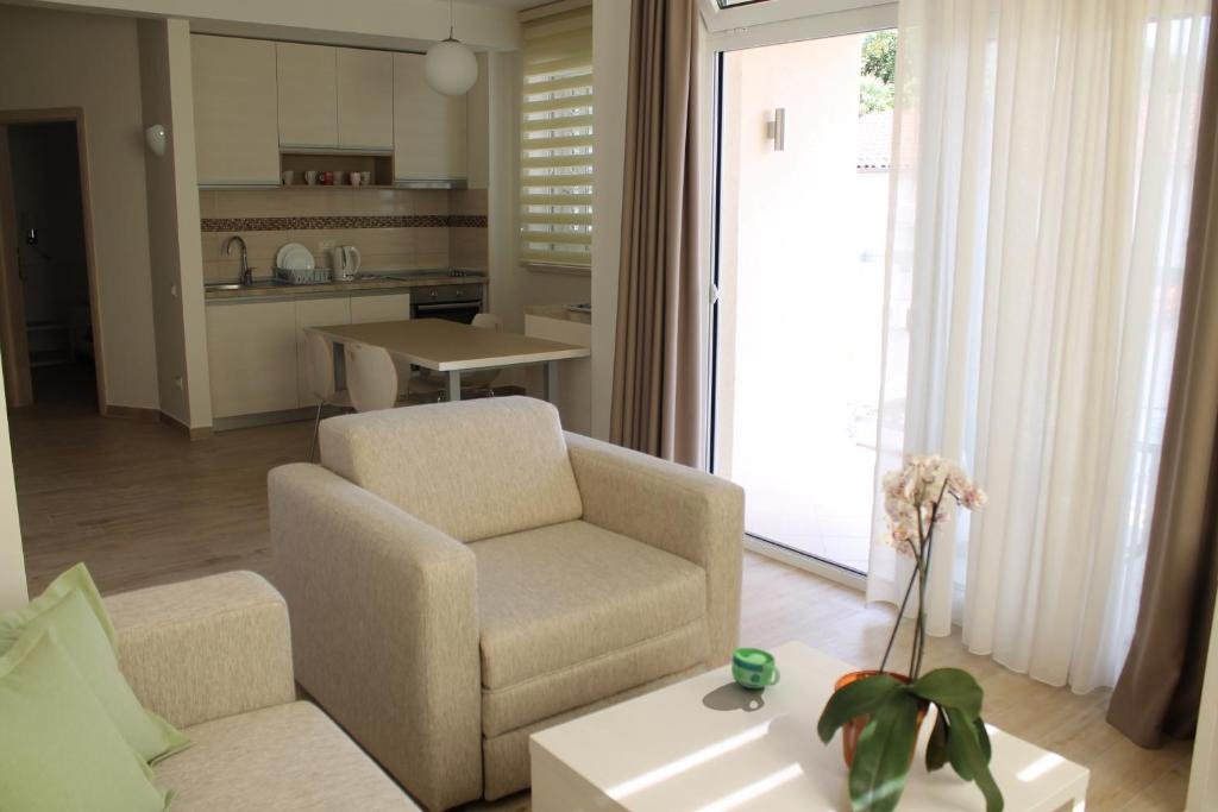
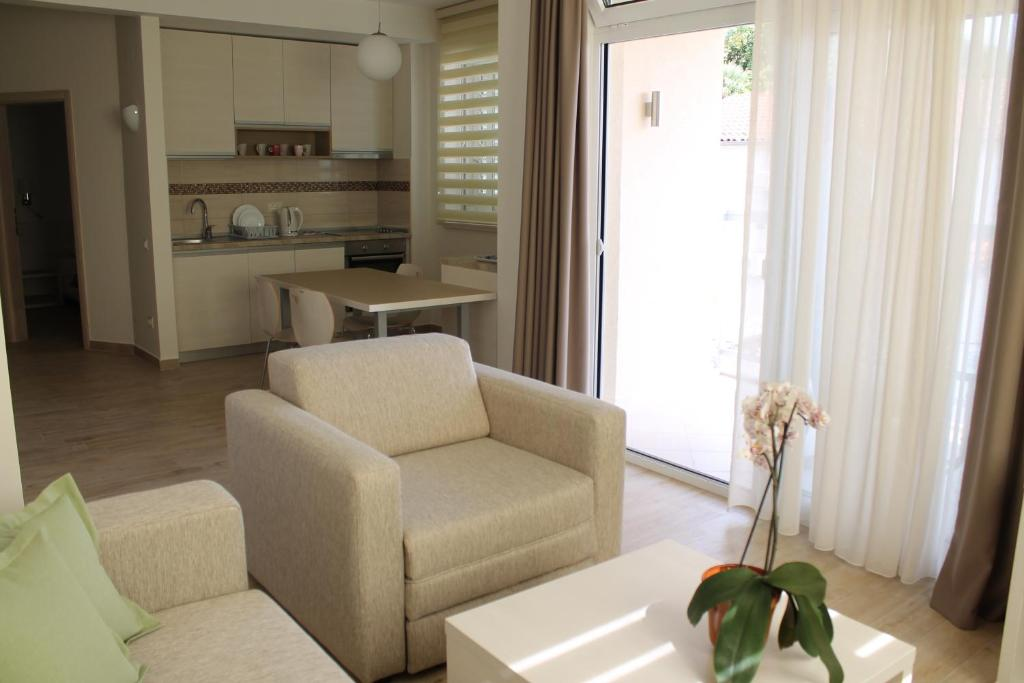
- cup [730,647,781,690]
